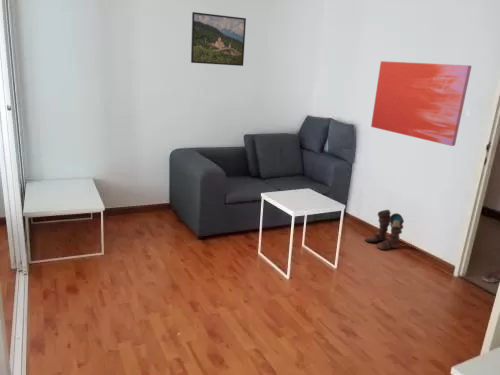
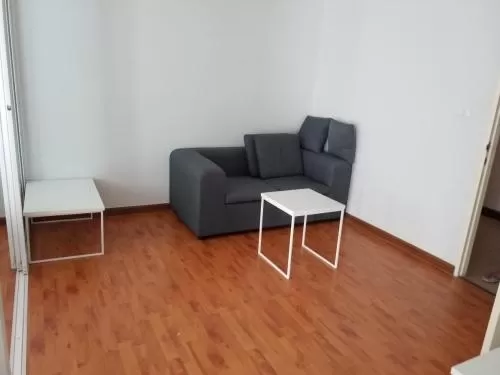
- boots [364,209,405,251]
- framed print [190,11,247,67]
- wall art [370,60,472,147]
